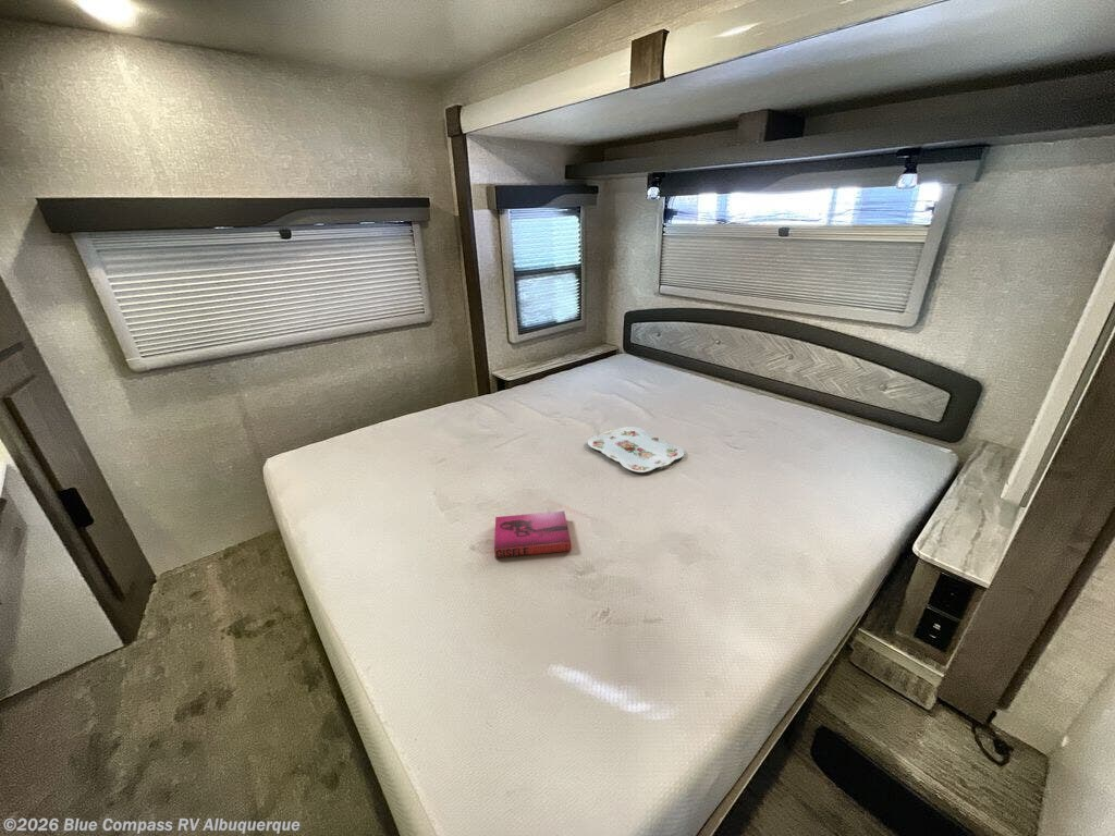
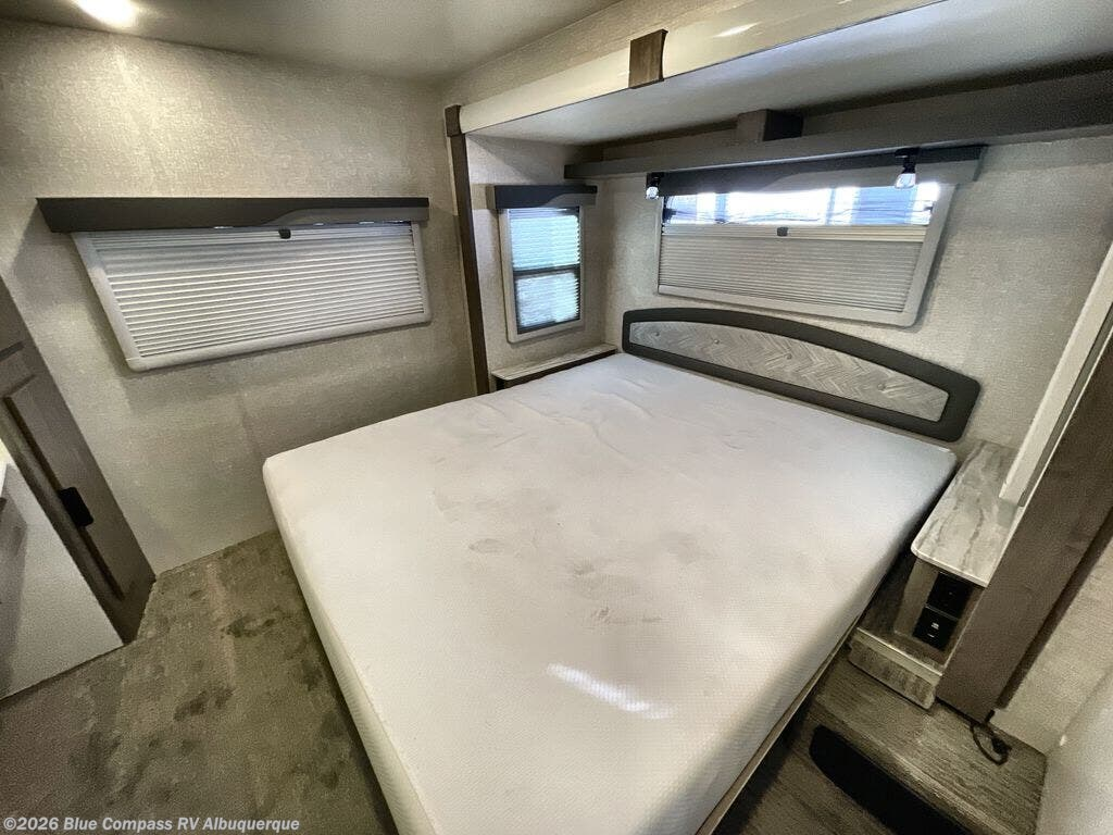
- hardback book [493,511,573,560]
- serving tray [587,426,685,474]
